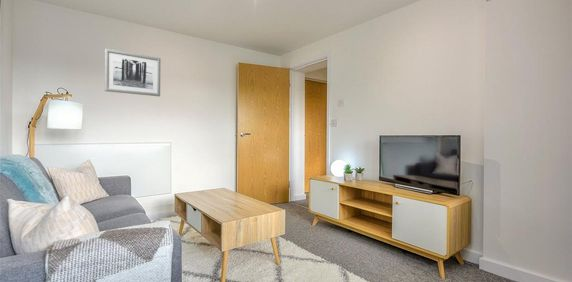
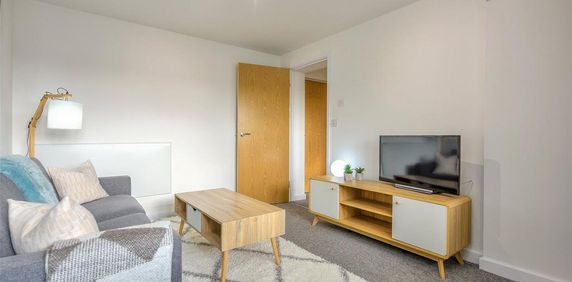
- wall art [104,47,161,97]
